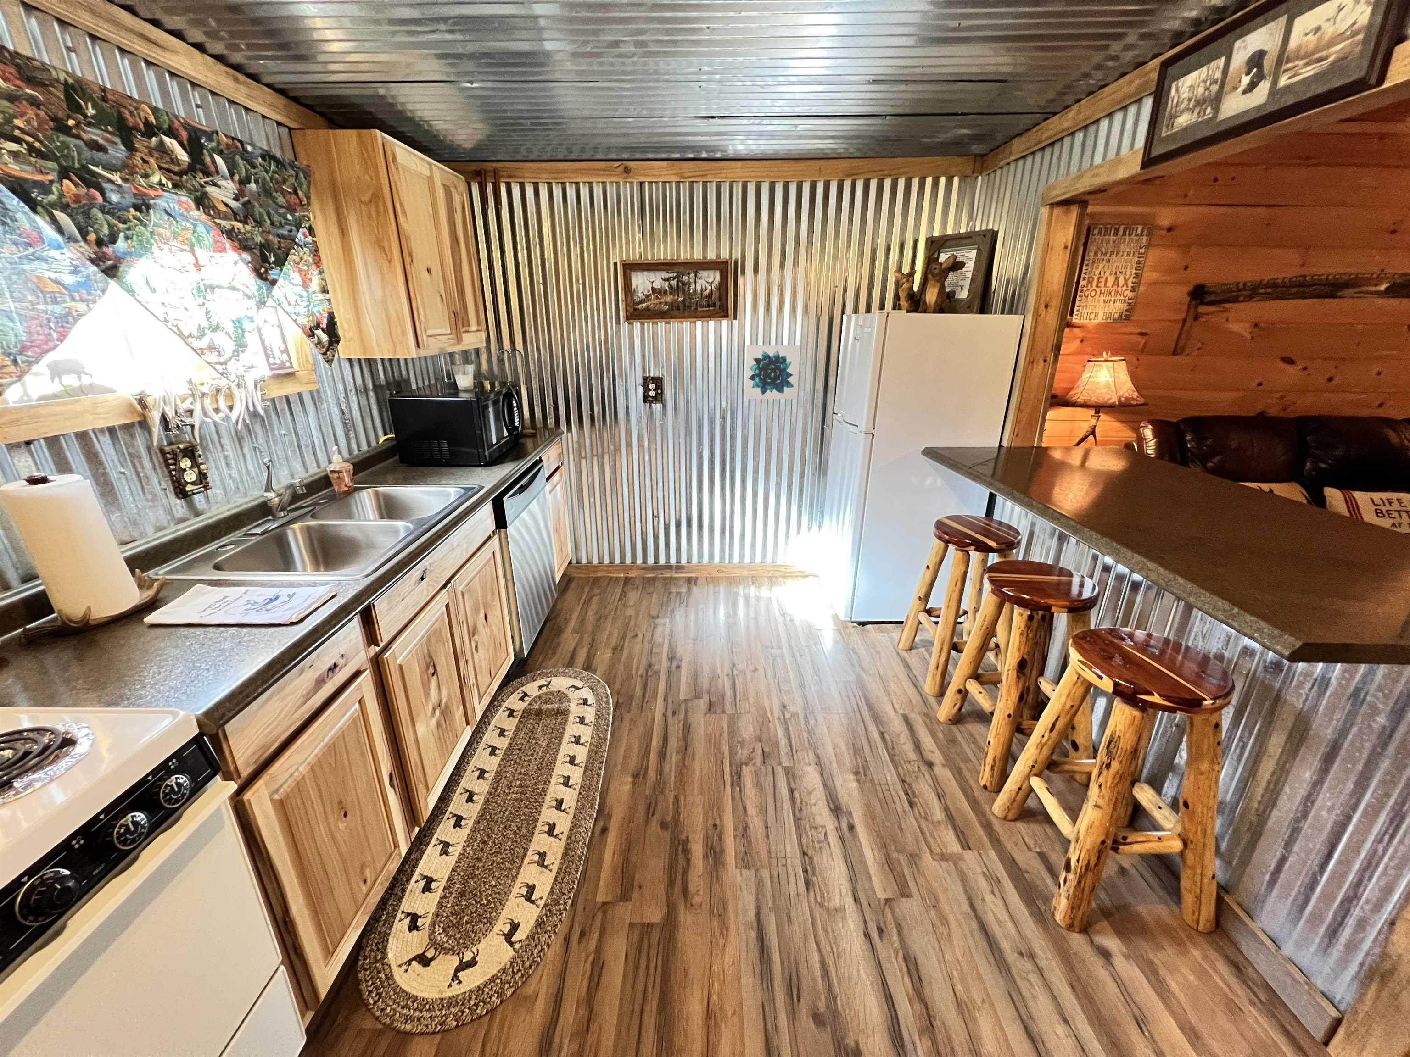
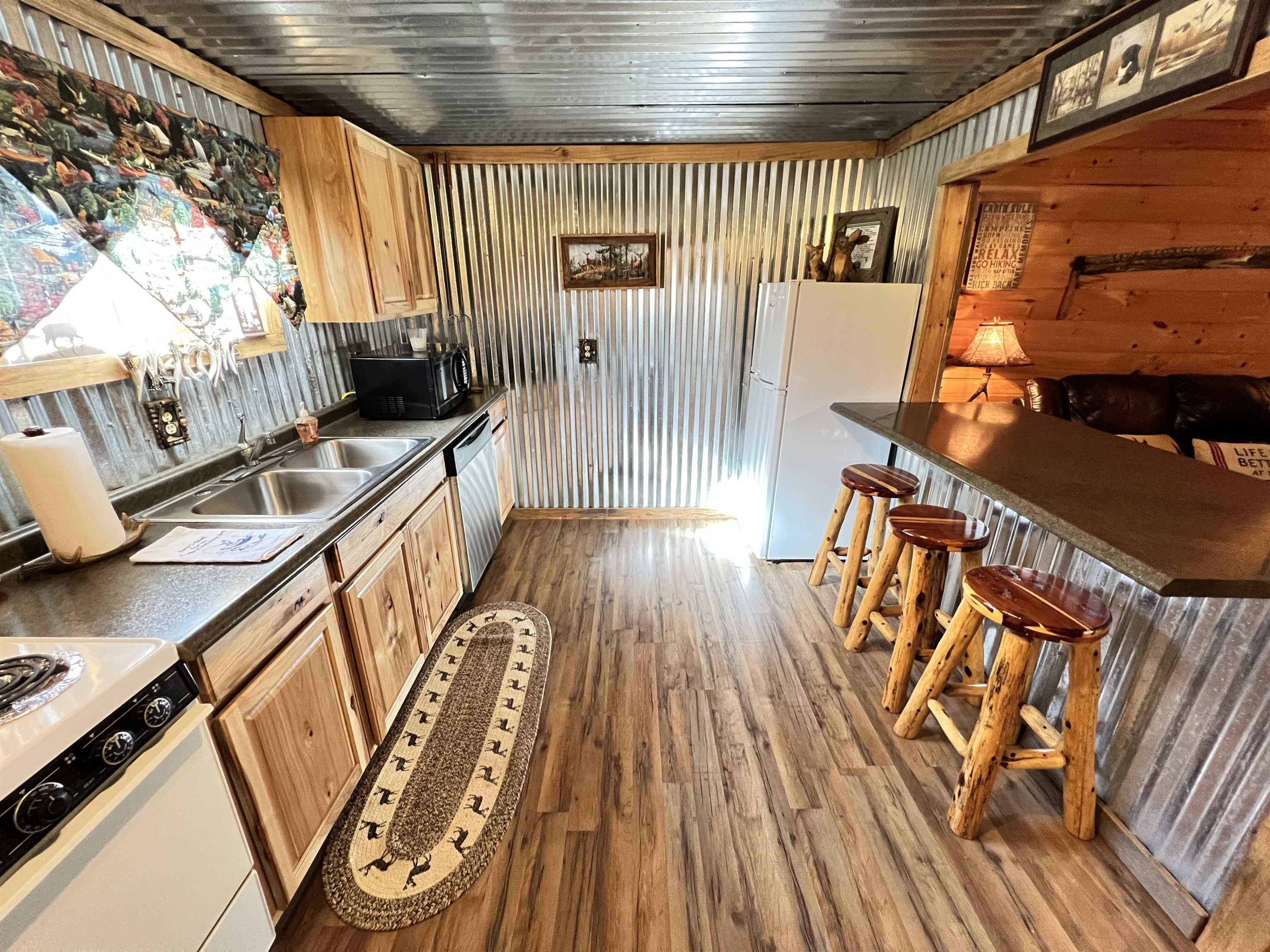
- wall art [745,345,800,400]
